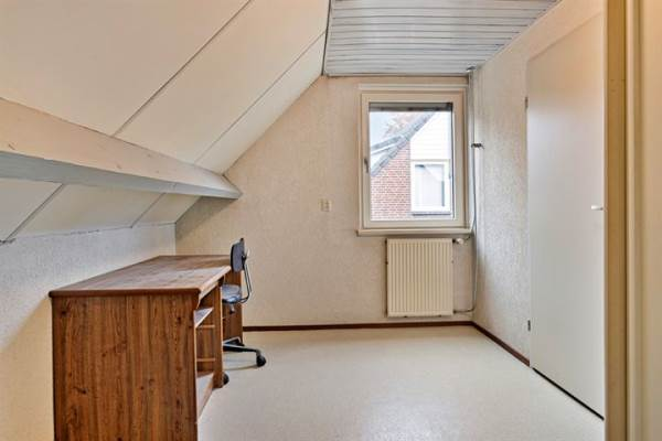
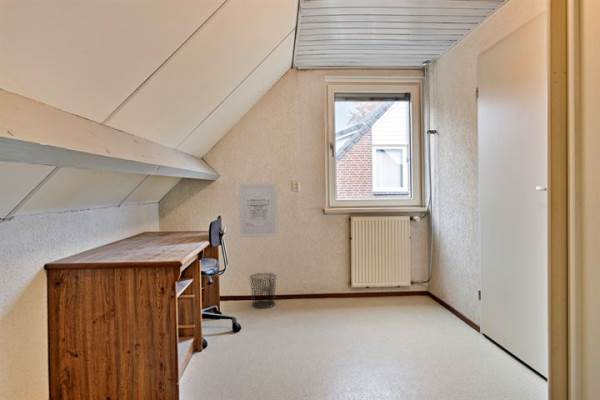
+ wall art [238,183,279,238]
+ waste bin [248,272,278,309]
